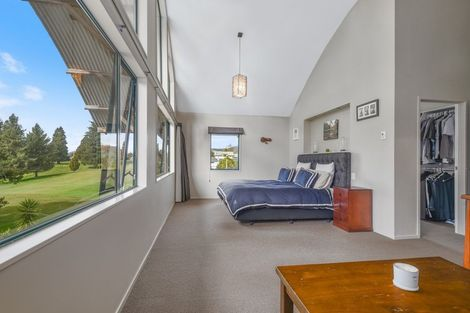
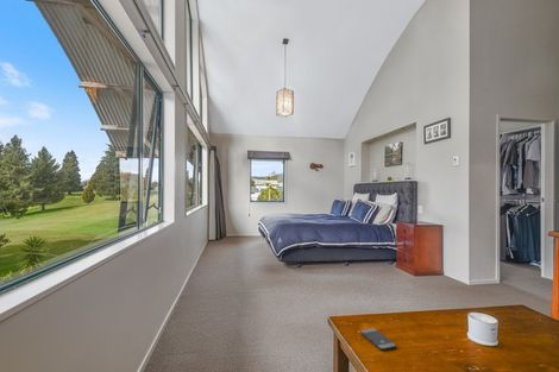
+ smartphone [359,328,397,352]
